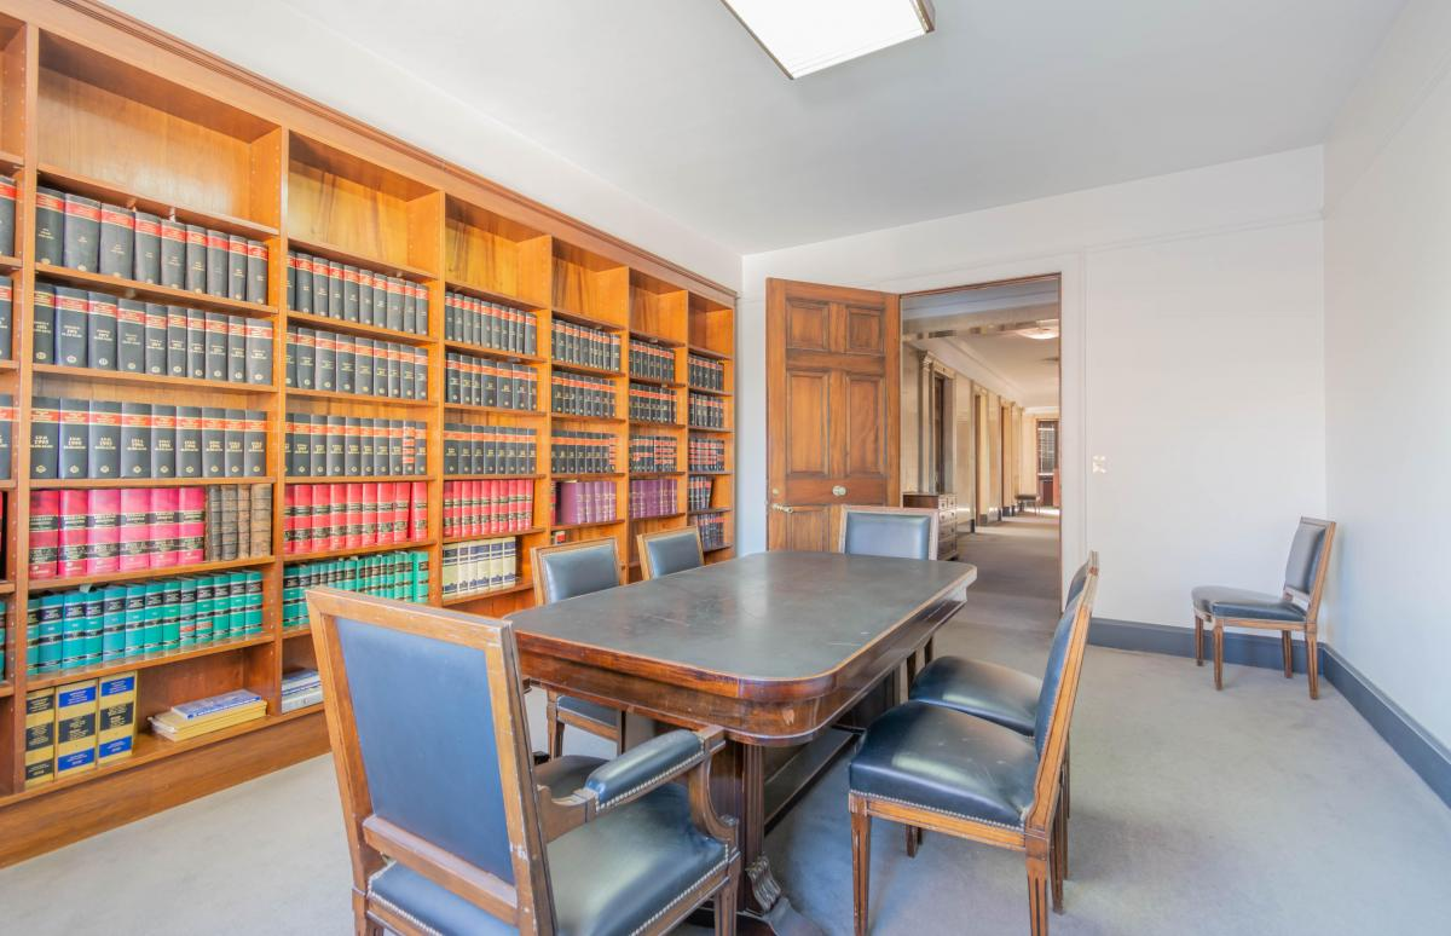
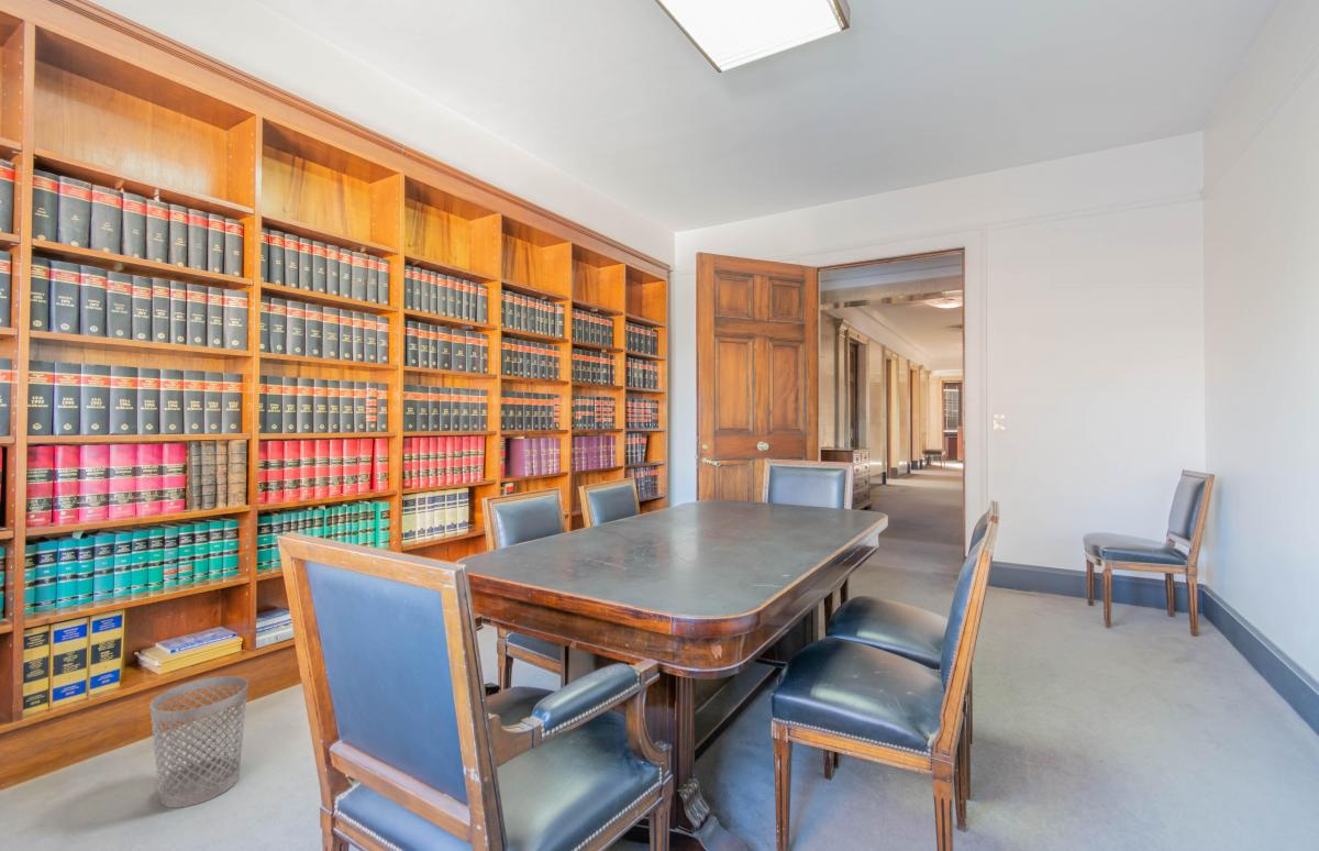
+ wastebasket [149,675,250,809]
